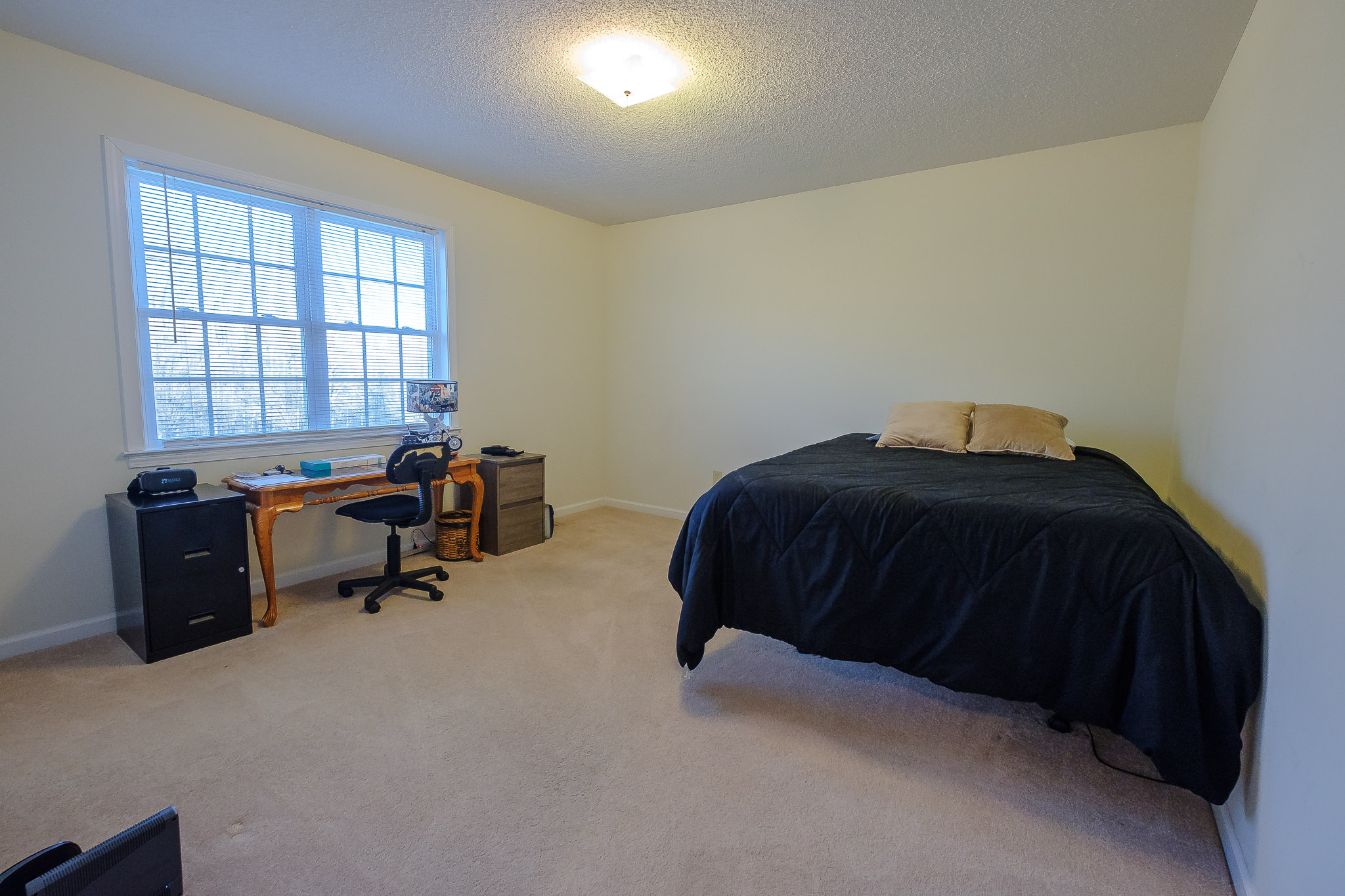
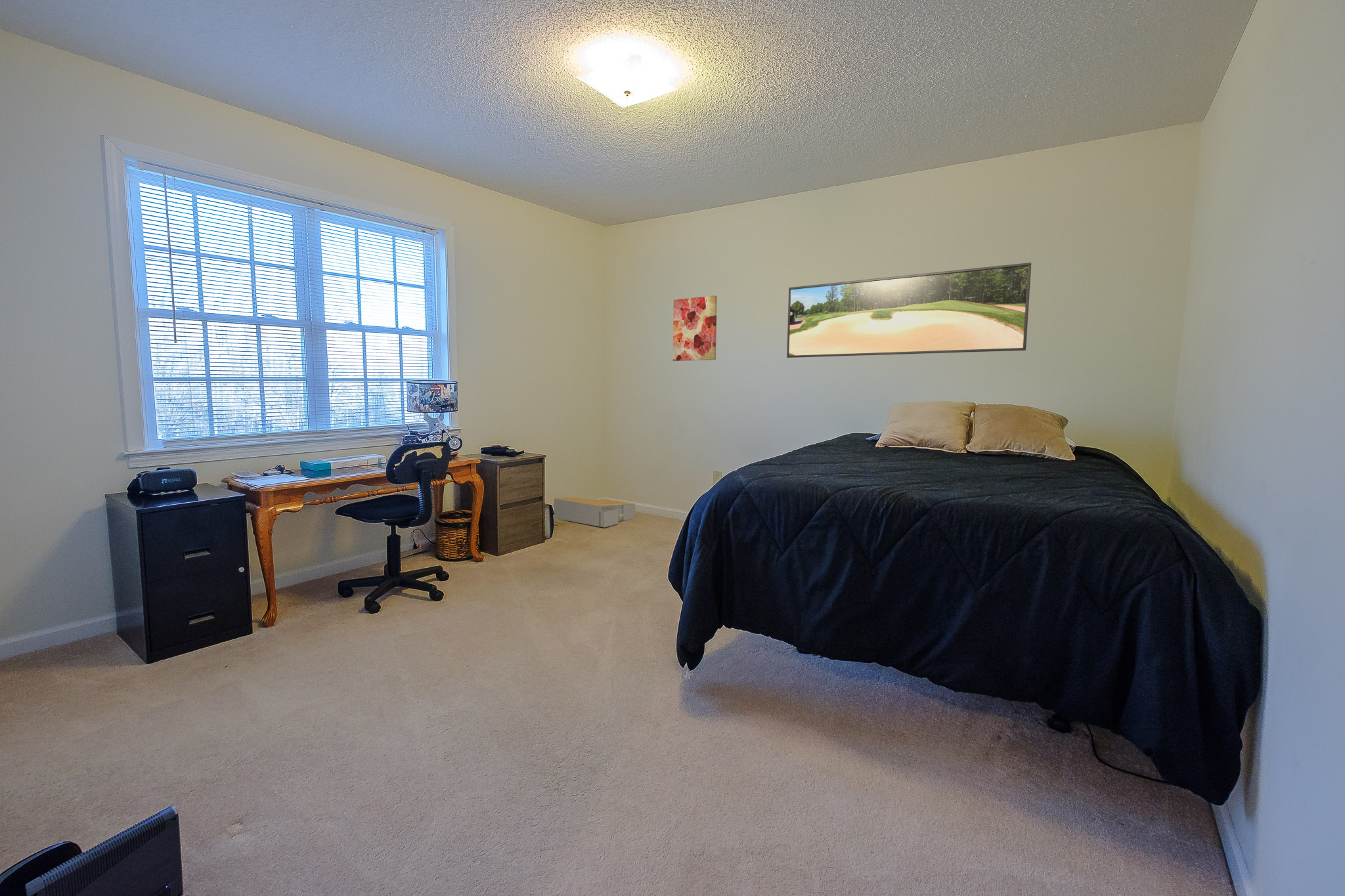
+ wall art [672,295,718,362]
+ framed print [786,262,1032,358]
+ architectural model [553,497,636,528]
